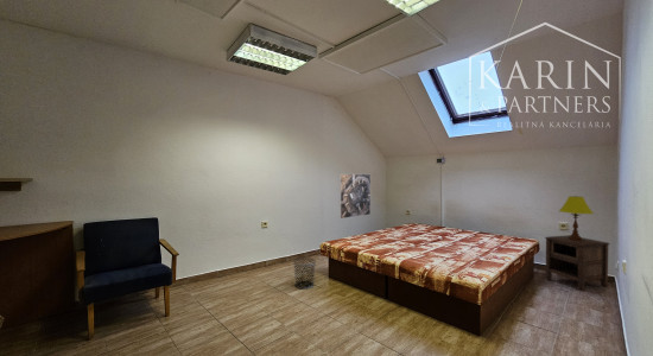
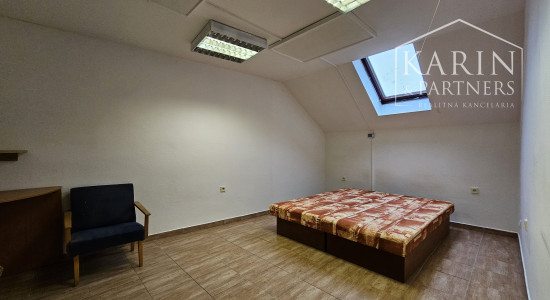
- waste bin [292,256,317,290]
- table lamp [558,195,595,241]
- nightstand [544,234,611,292]
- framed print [338,173,372,220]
